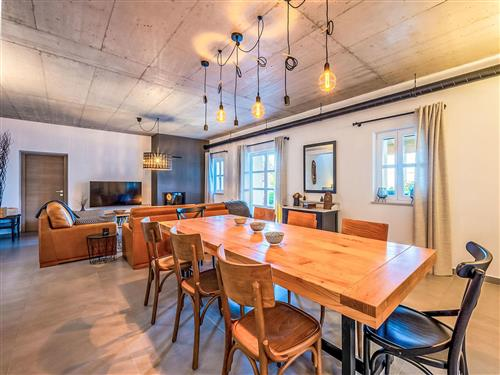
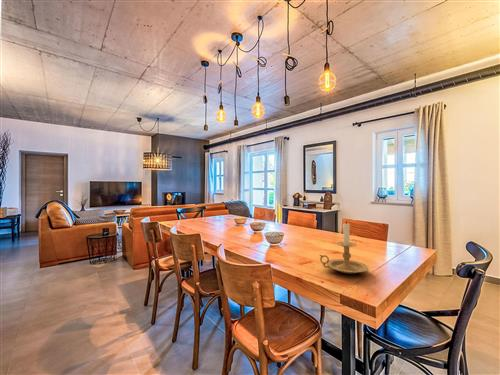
+ candle holder [319,220,369,275]
